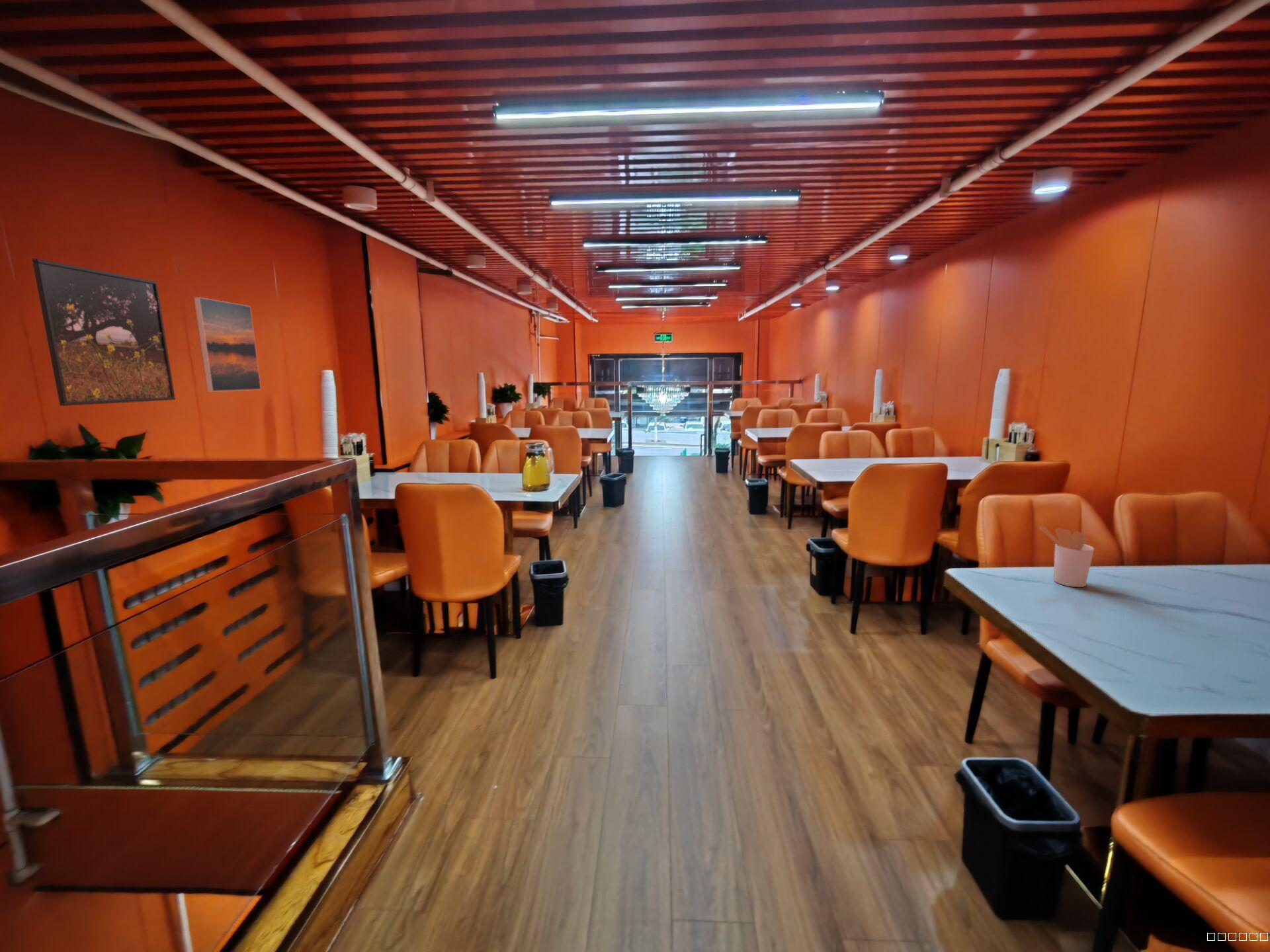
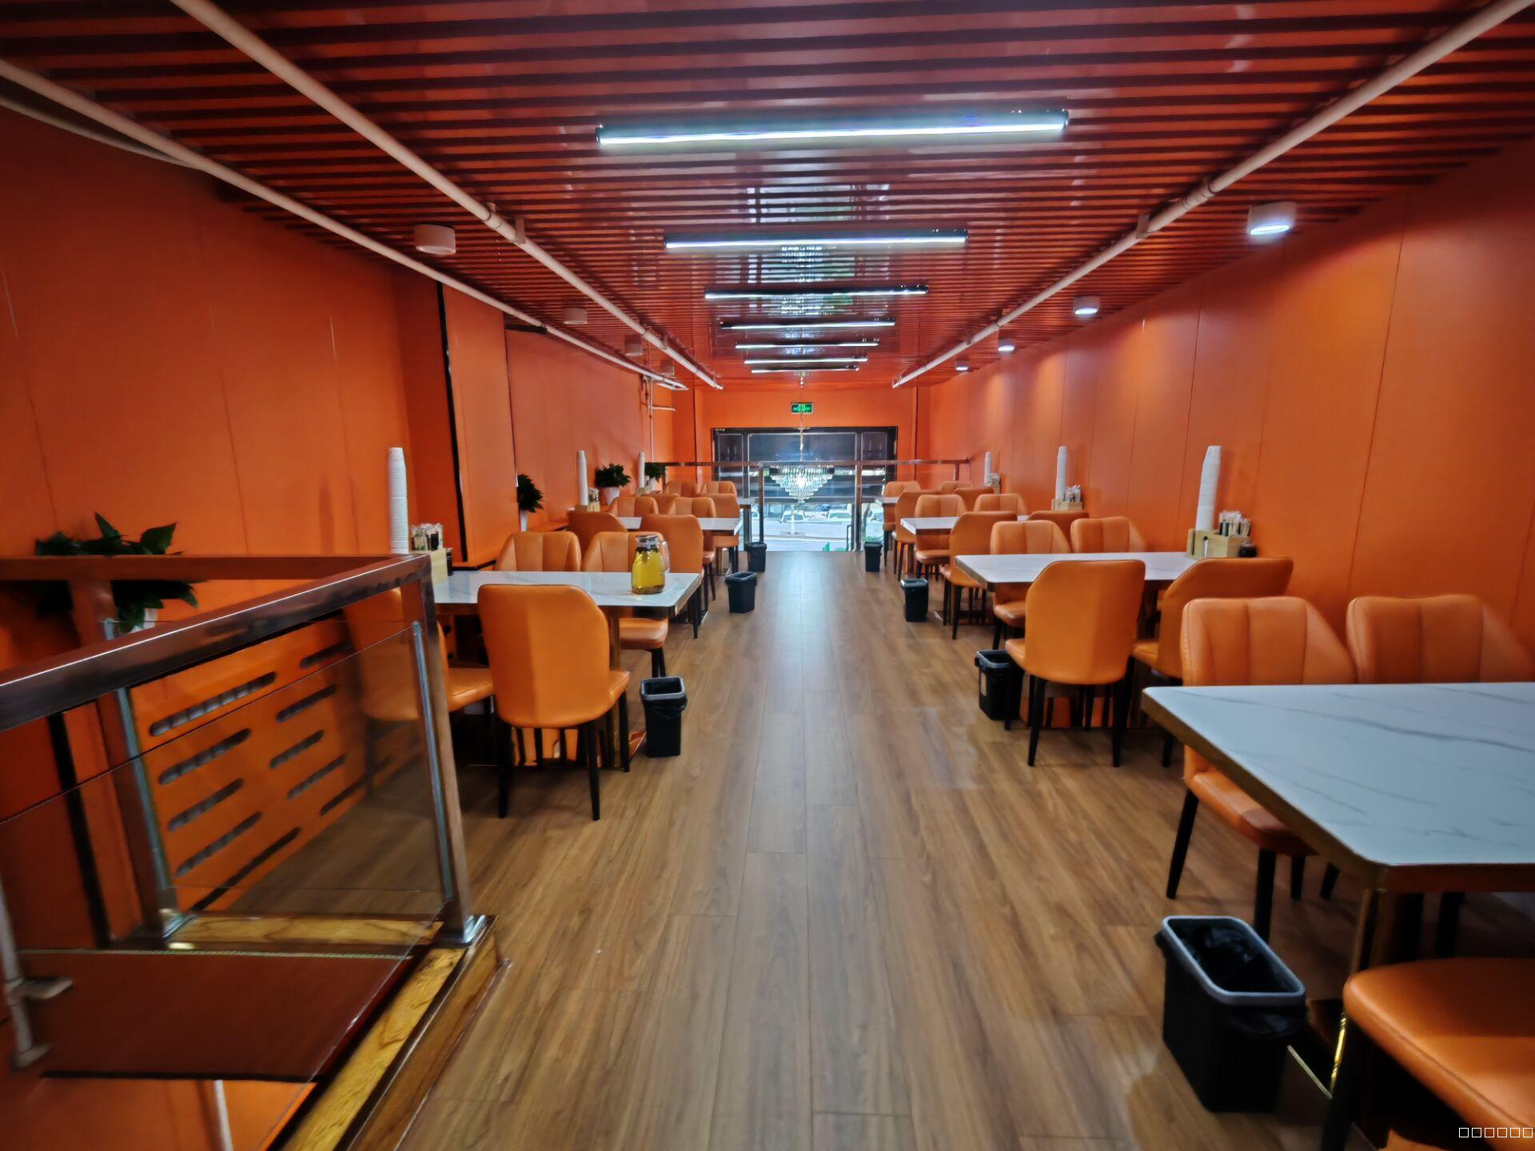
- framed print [31,258,176,407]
- utensil holder [1039,524,1095,588]
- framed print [193,296,262,393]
